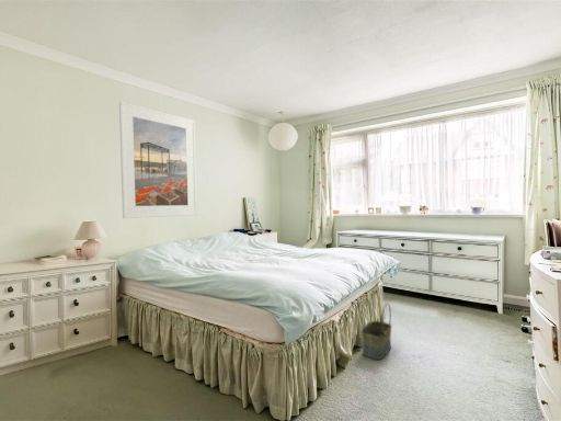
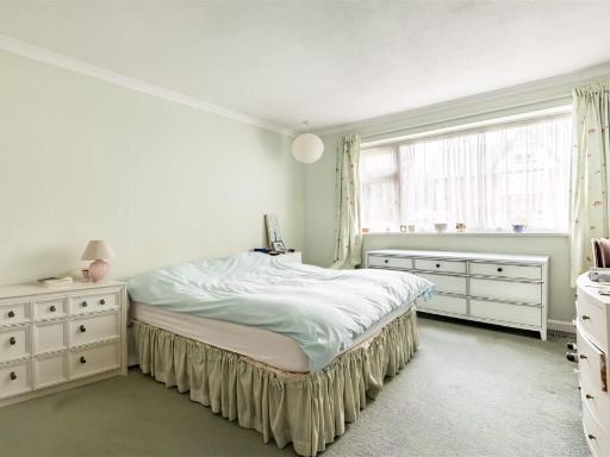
- basket [360,298,392,361]
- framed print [118,101,198,219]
